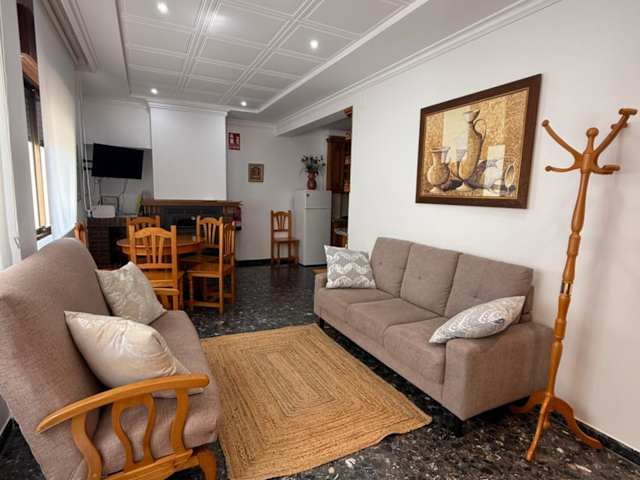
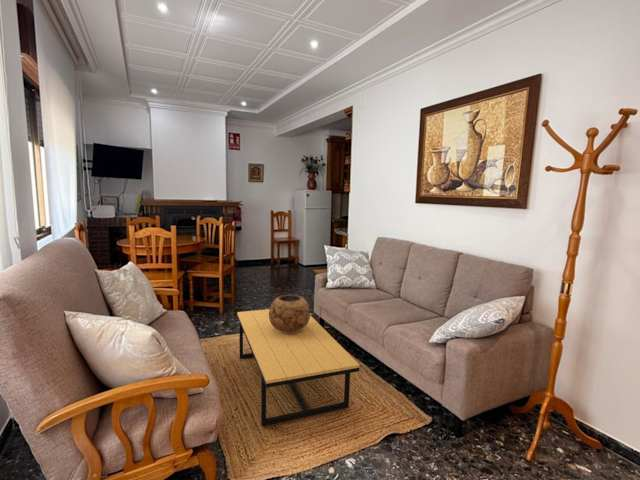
+ coffee table [236,308,360,427]
+ decorative bowl [269,294,311,333]
